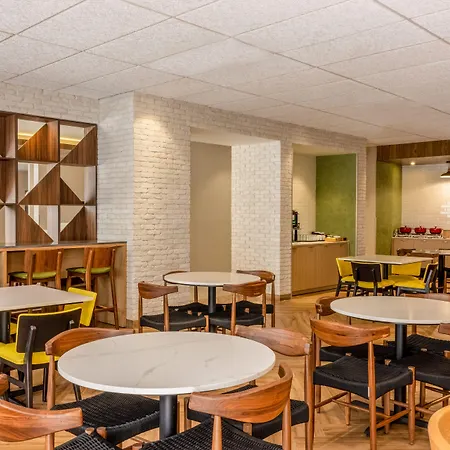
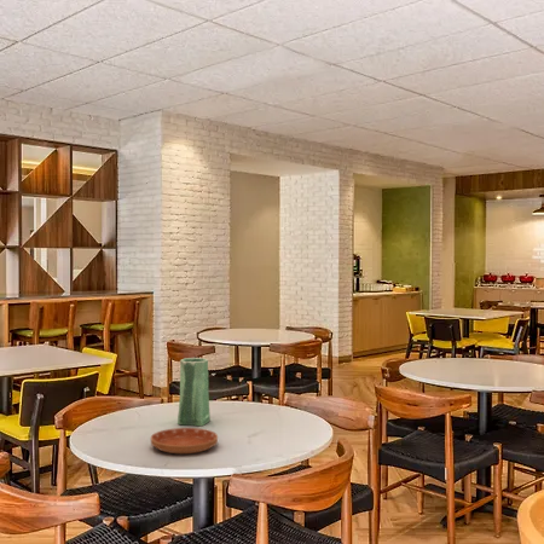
+ vase [176,357,212,427]
+ saucer [150,427,219,455]
